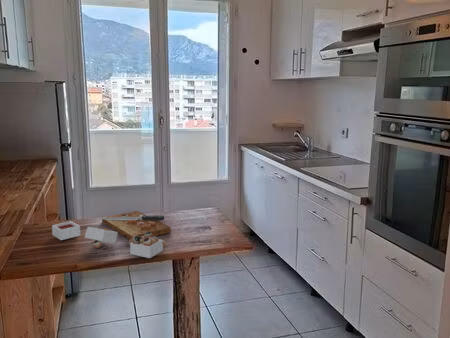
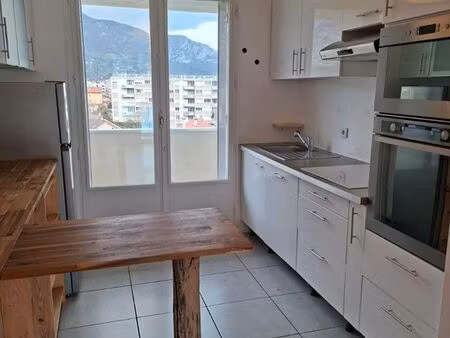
- cutting board [51,210,172,259]
